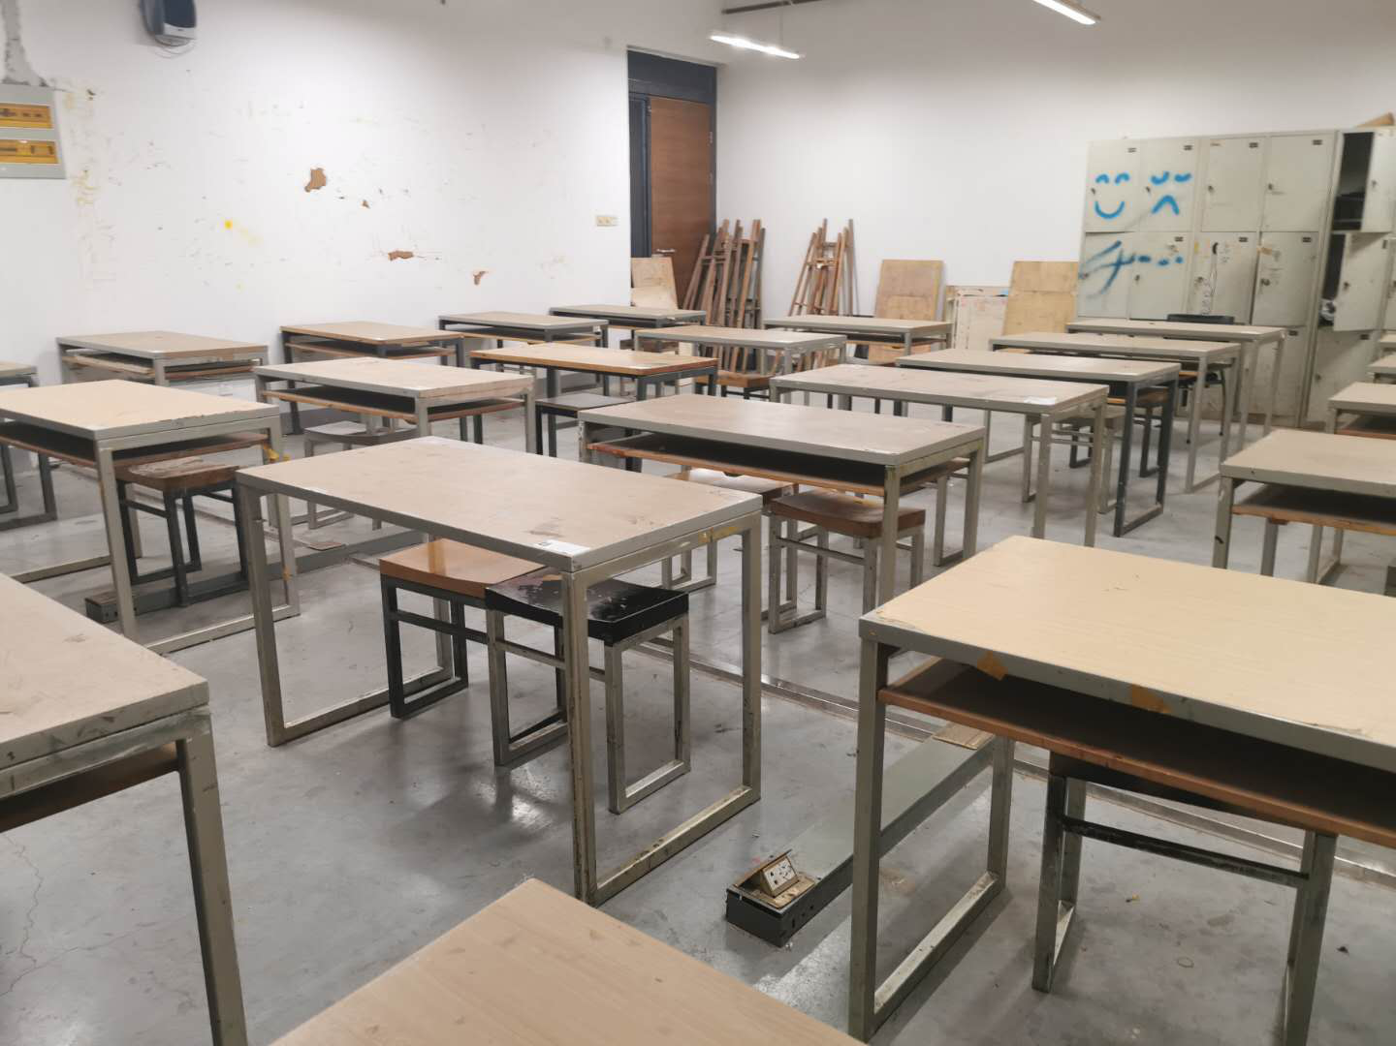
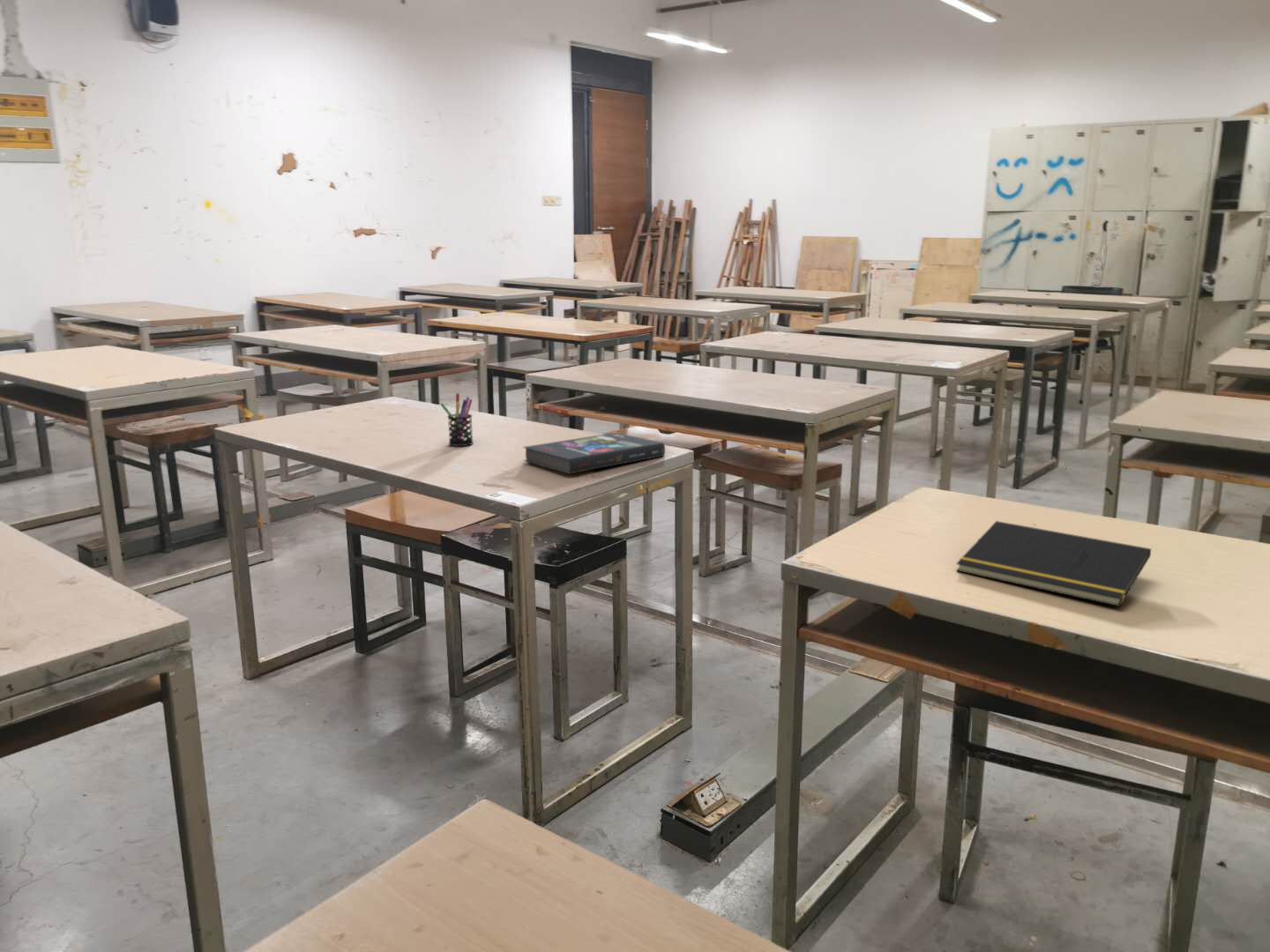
+ book [522,432,666,475]
+ pen holder [440,392,474,447]
+ notepad [956,520,1152,607]
